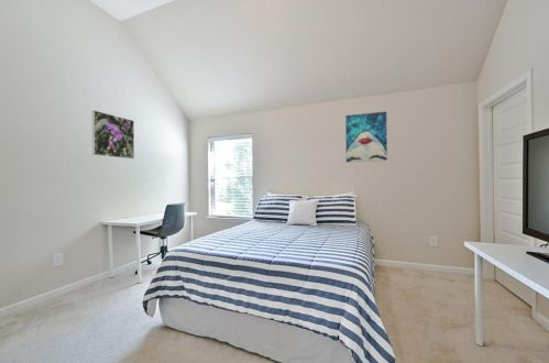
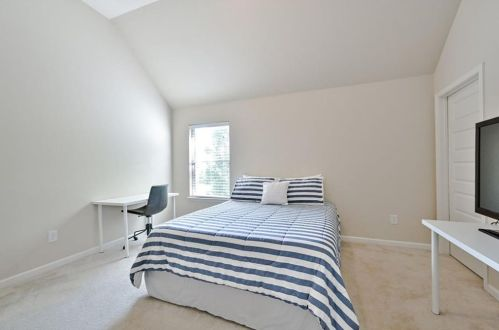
- wall art [344,110,388,163]
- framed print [91,109,135,160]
